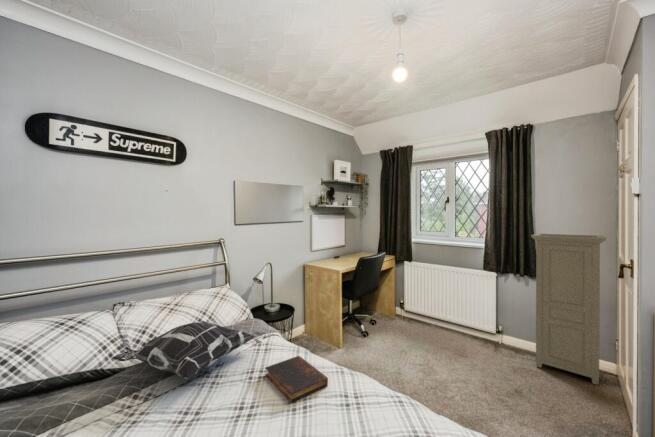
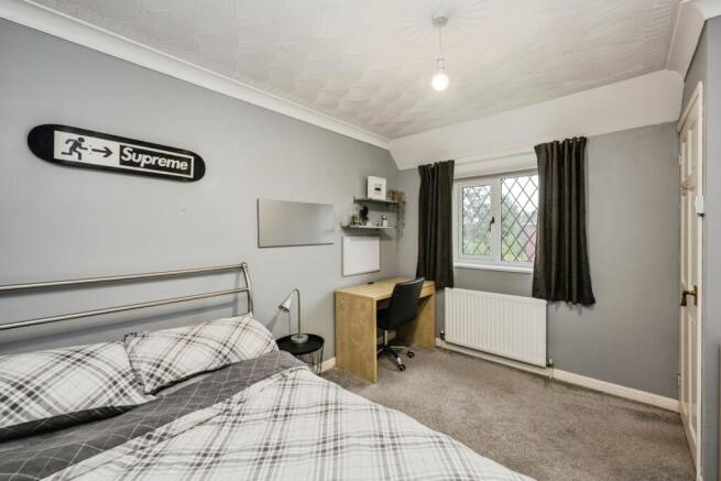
- book [264,355,329,404]
- armoire [530,233,607,386]
- decorative pillow [112,320,256,381]
